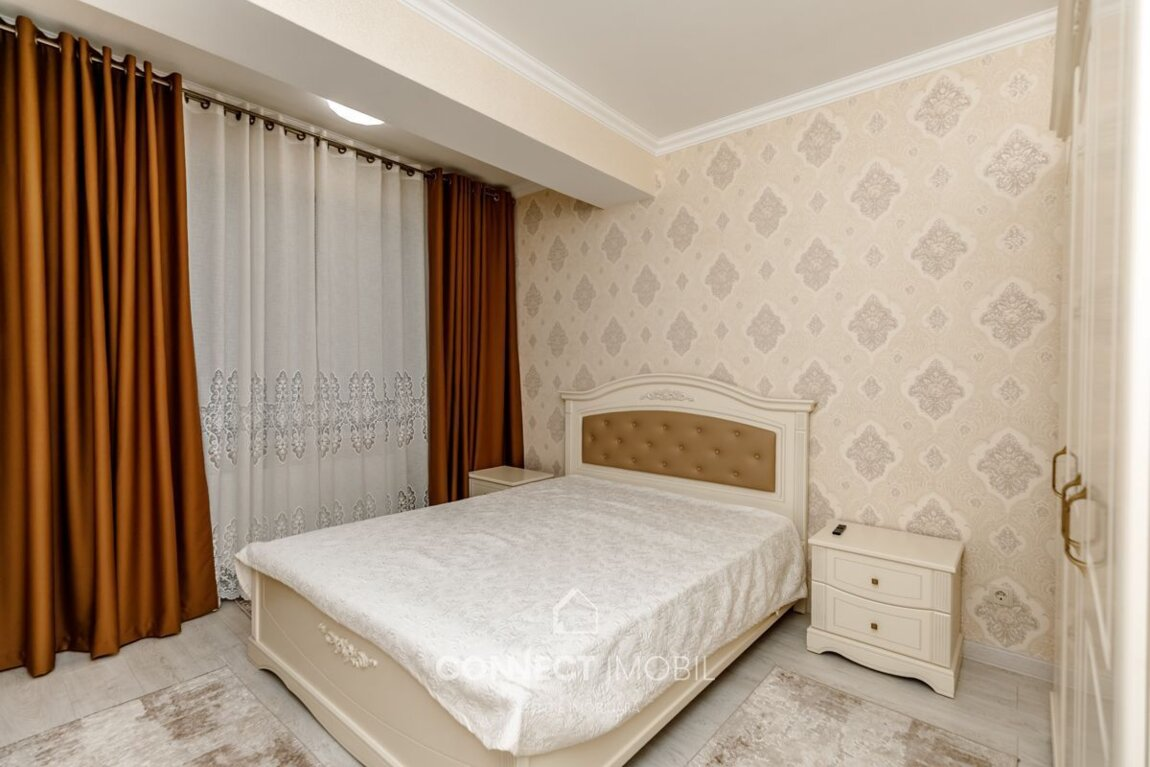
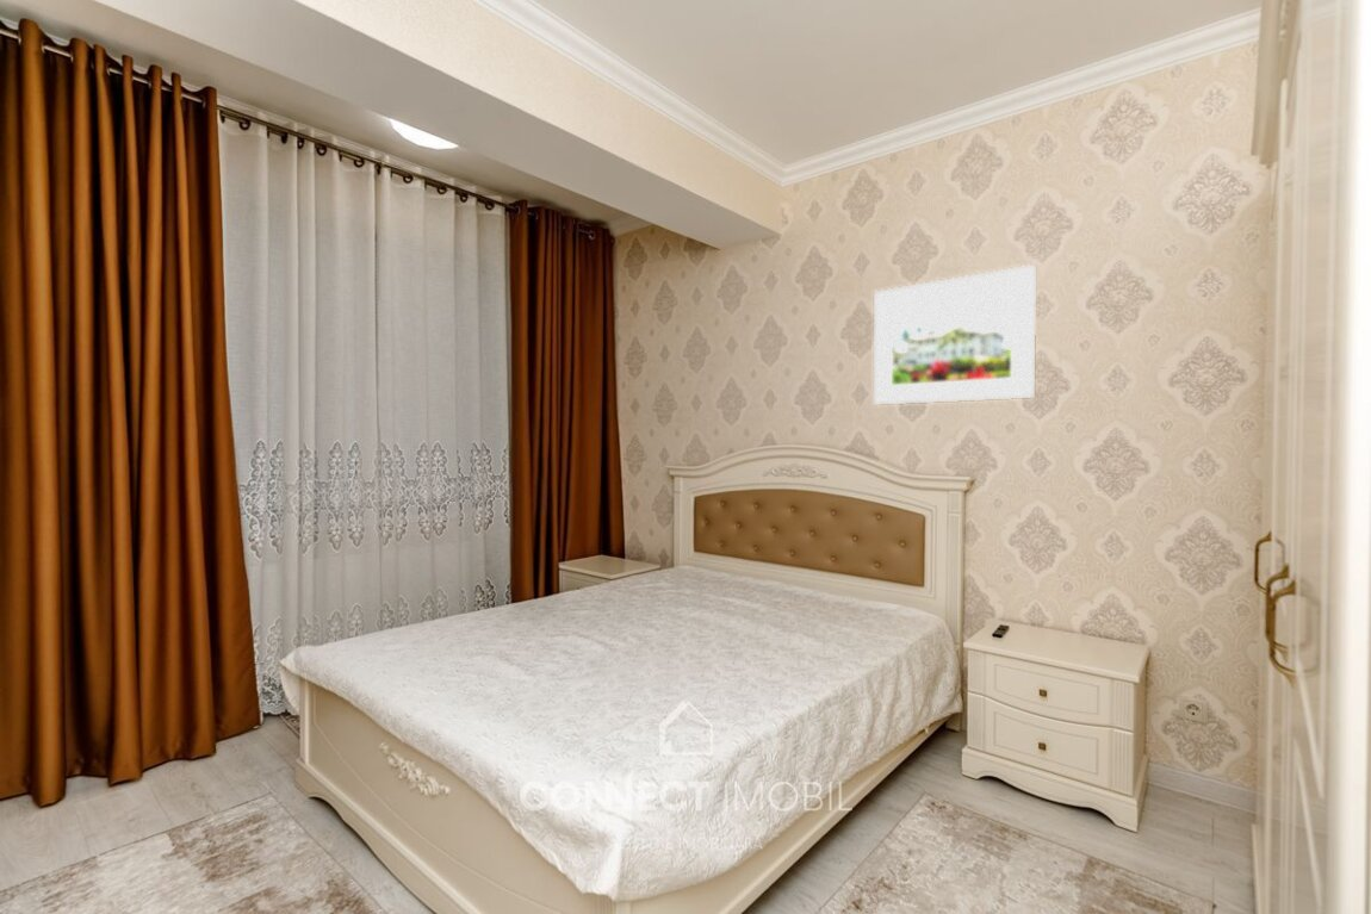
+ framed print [873,263,1037,406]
